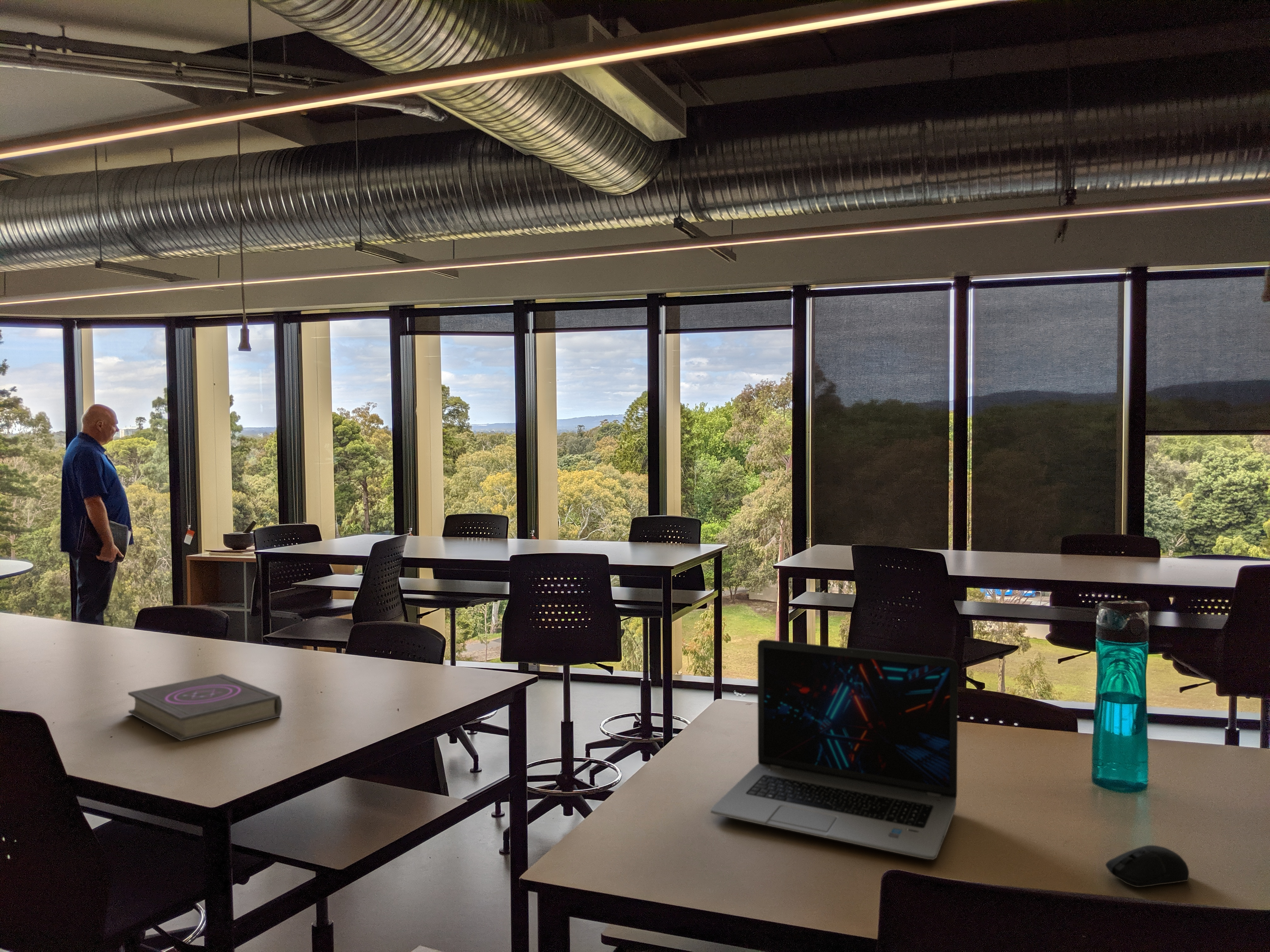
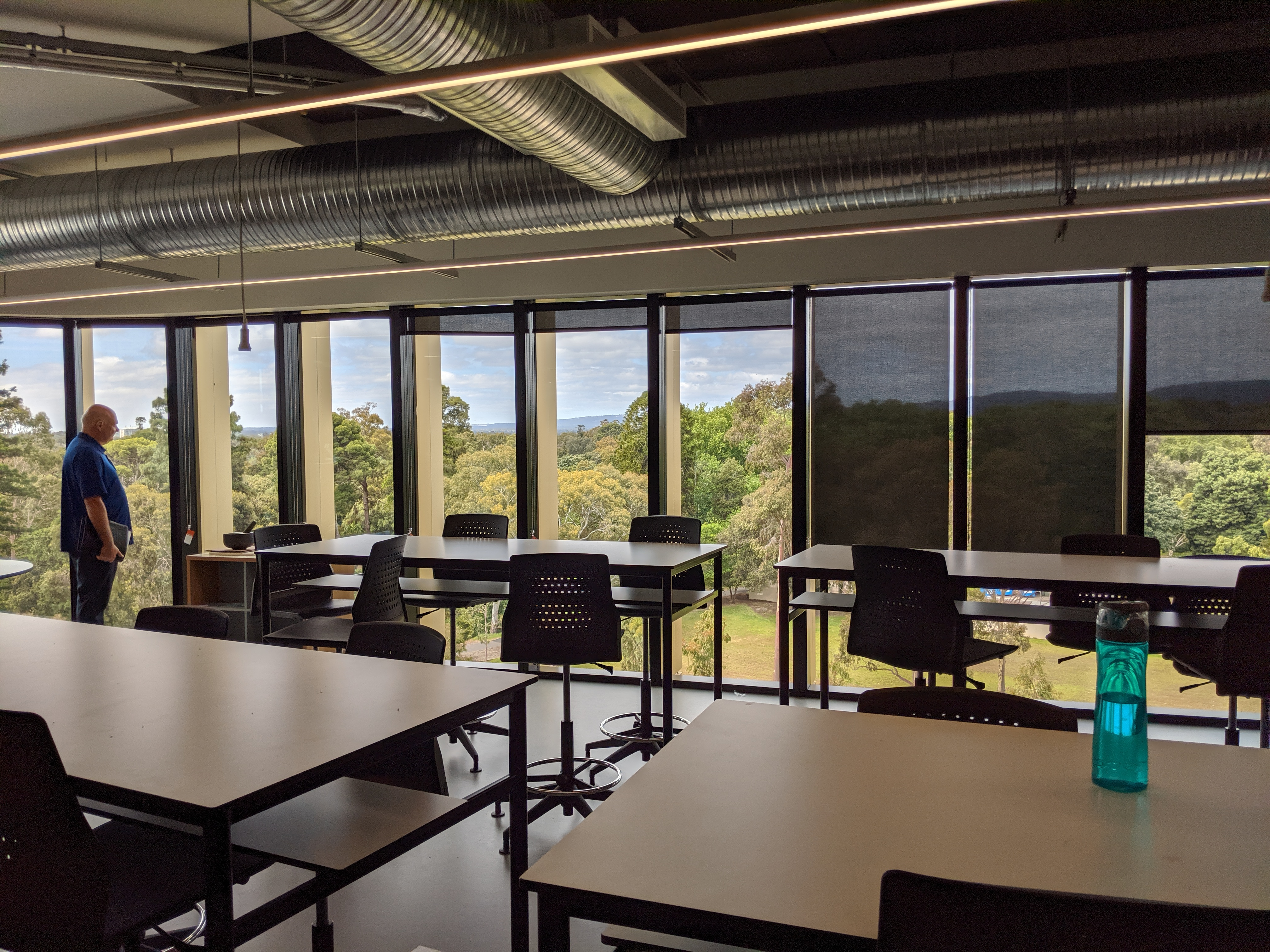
- book [128,673,283,741]
- computer mouse [1105,845,1189,887]
- laptop [710,639,958,860]
